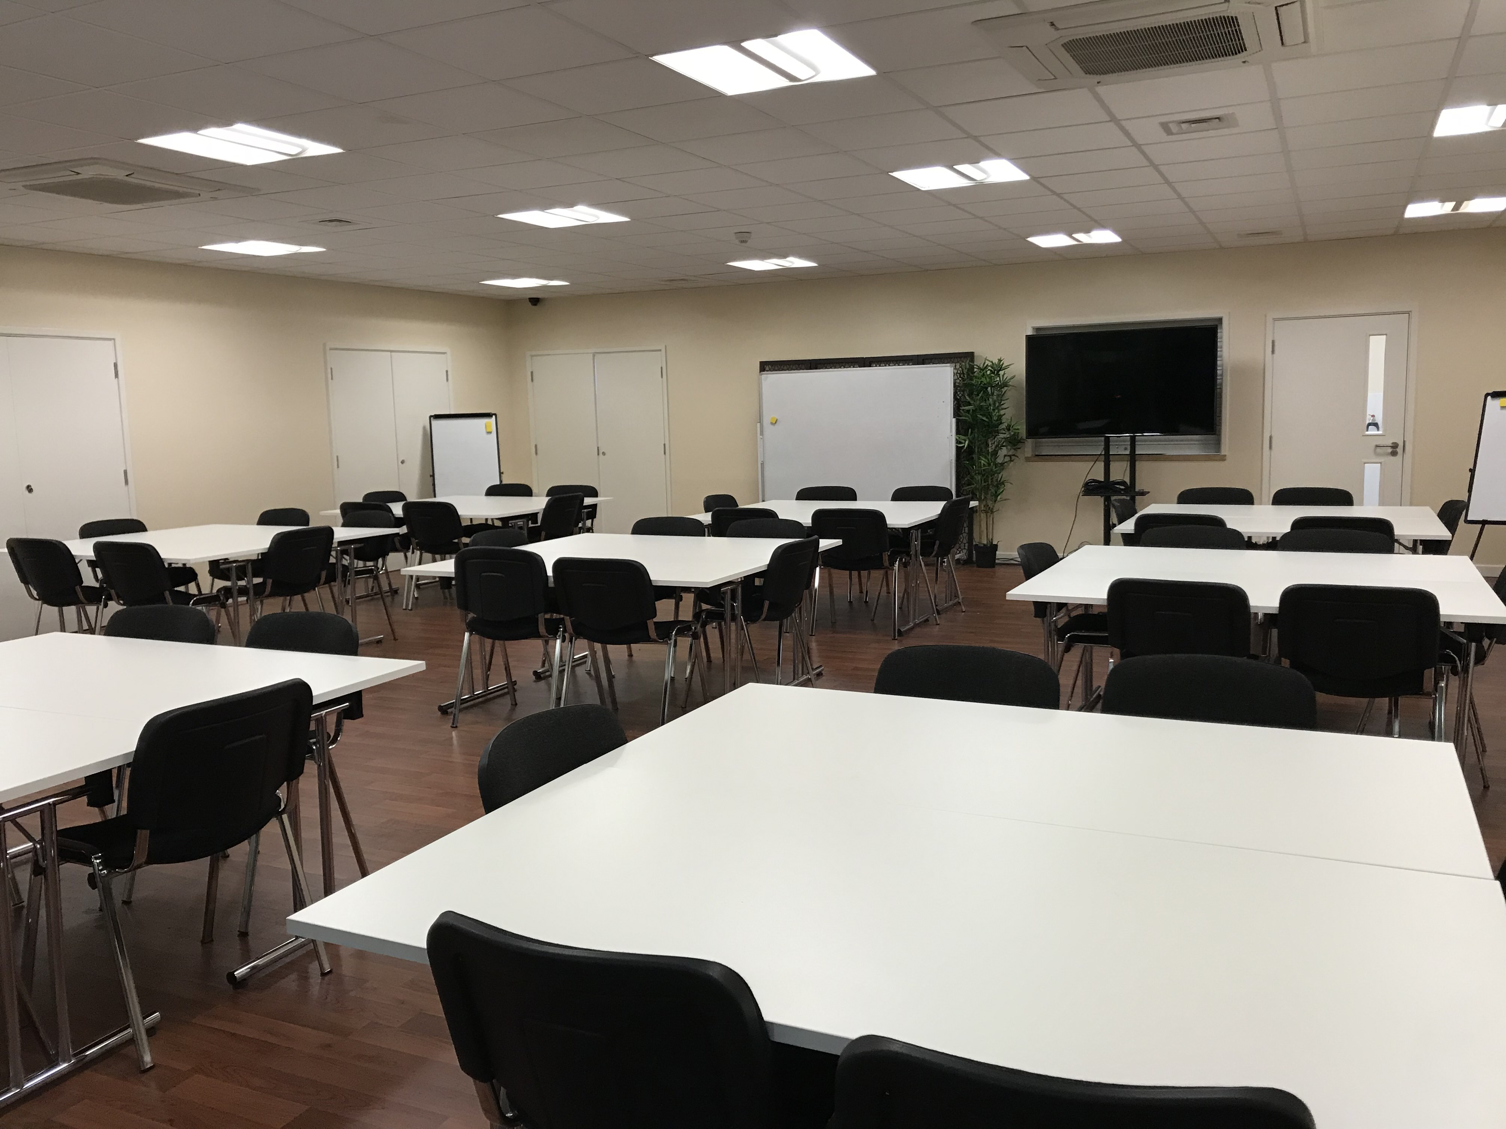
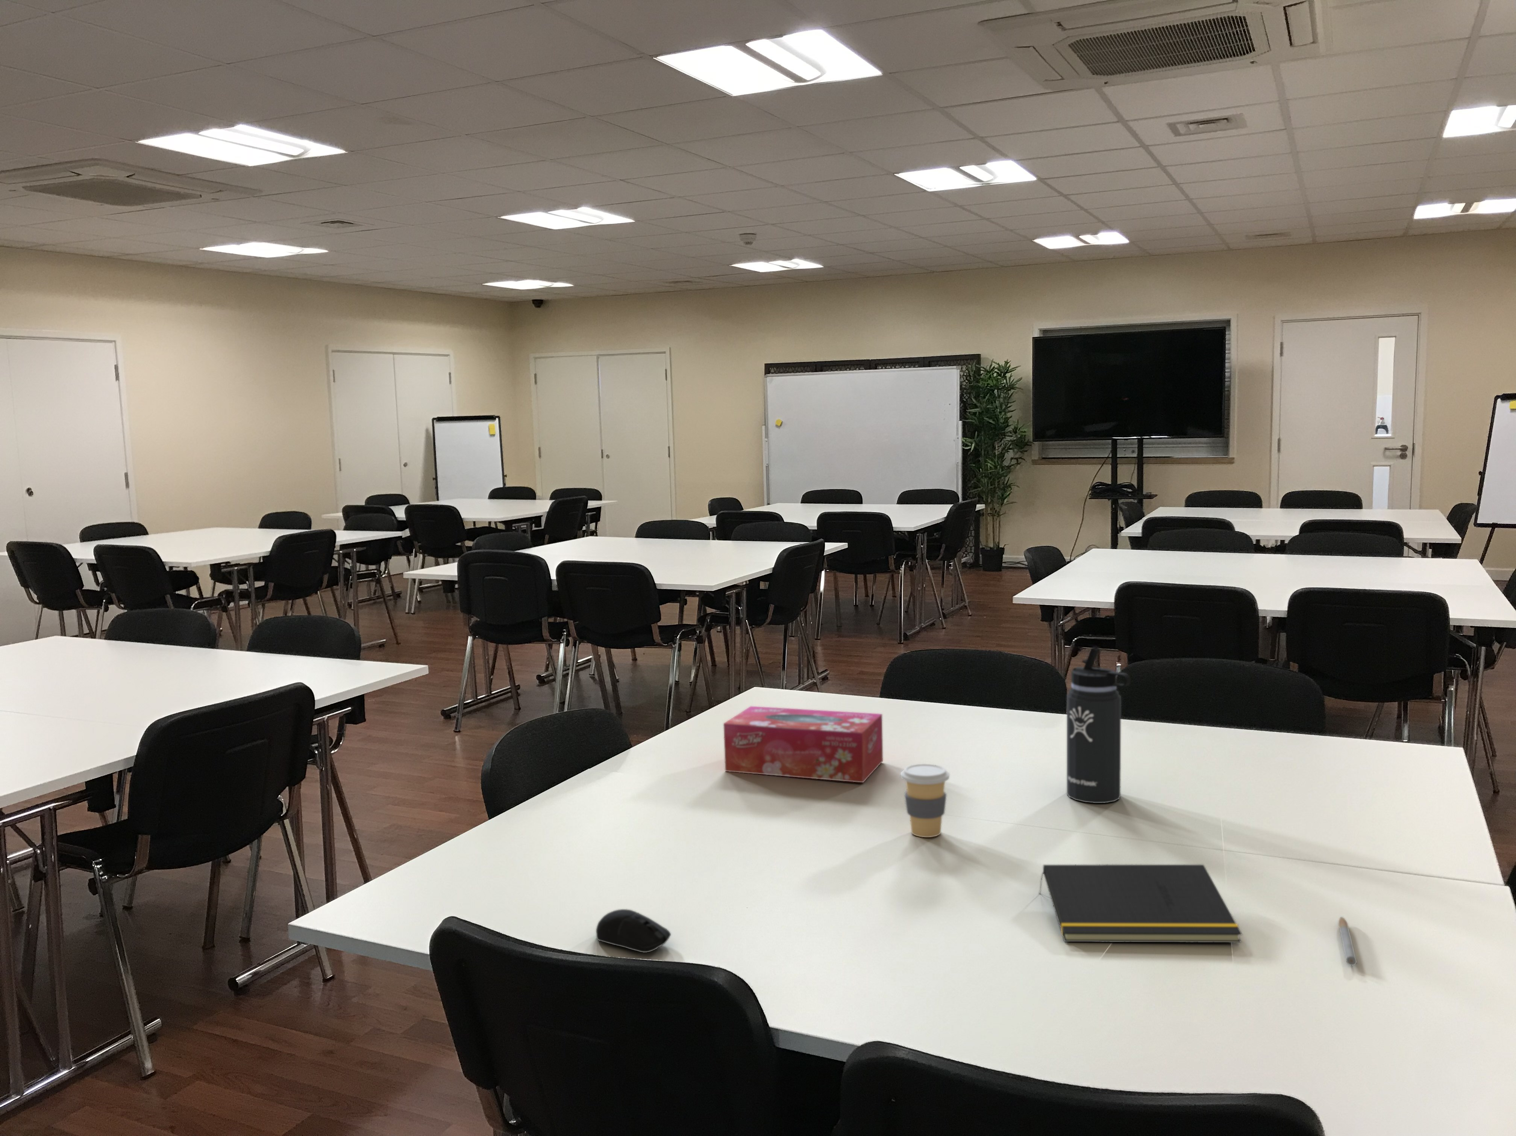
+ pencil [1338,916,1357,965]
+ coffee cup [900,764,950,838]
+ thermos bottle [1066,646,1132,803]
+ computer mouse [596,909,672,953]
+ tissue box [723,706,883,783]
+ notepad [1039,864,1243,943]
